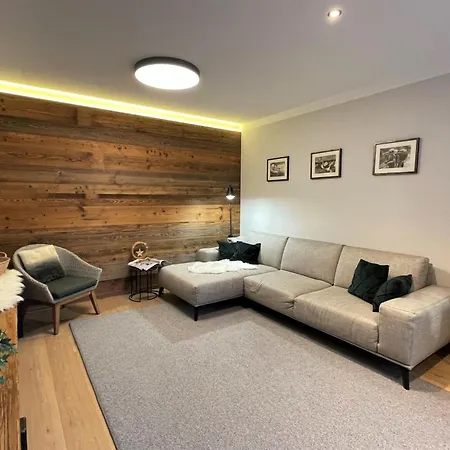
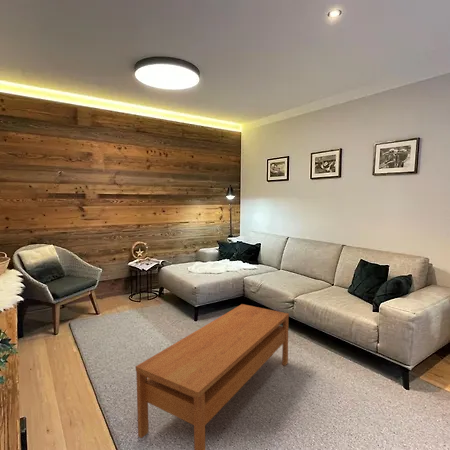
+ coffee table [135,303,290,450]
